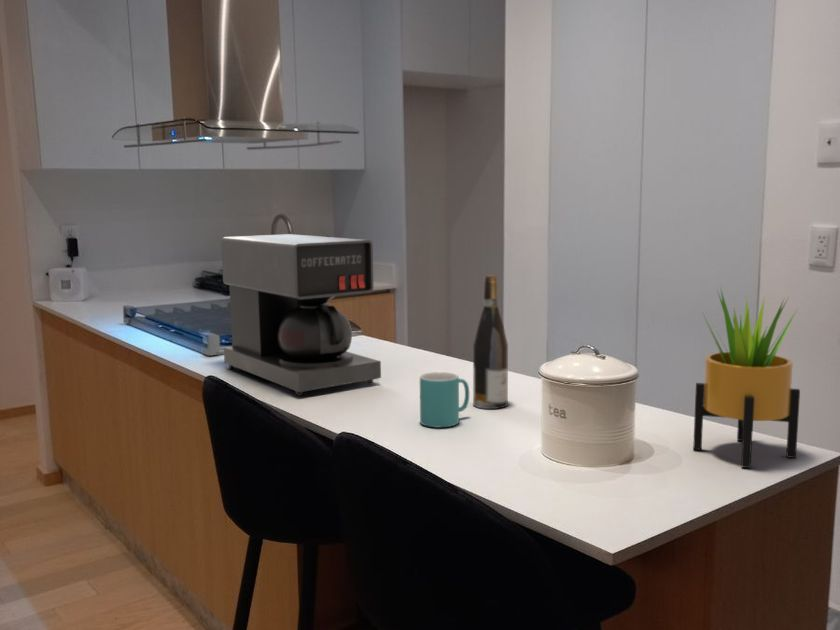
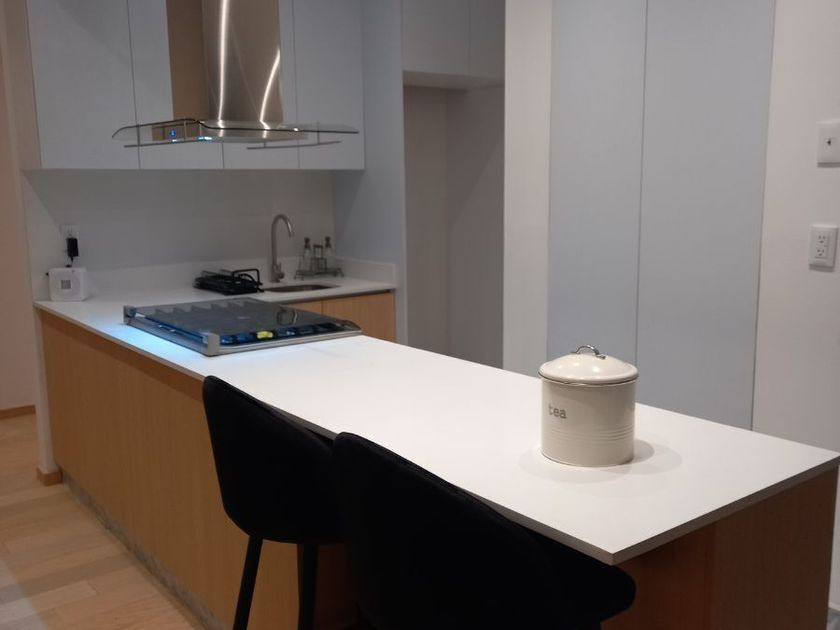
- mug [419,371,470,428]
- coffee maker [220,233,382,397]
- potted plant [692,286,801,469]
- wine bottle [472,274,509,410]
